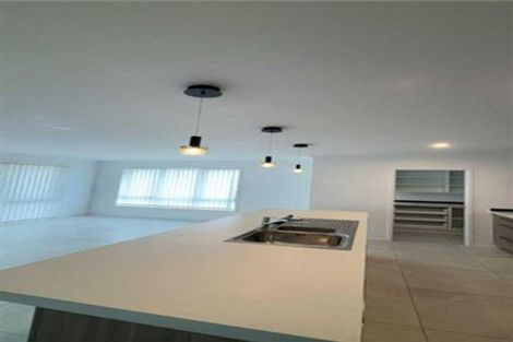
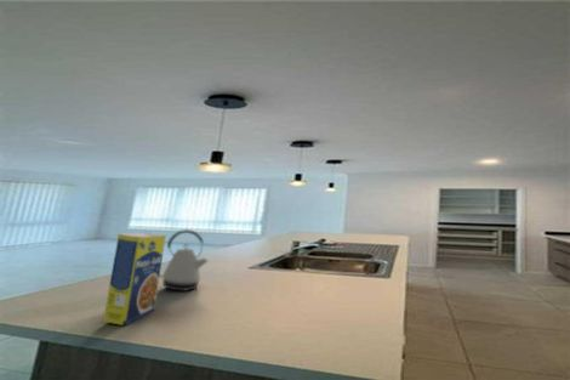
+ legume [102,231,167,327]
+ kettle [159,228,210,293]
